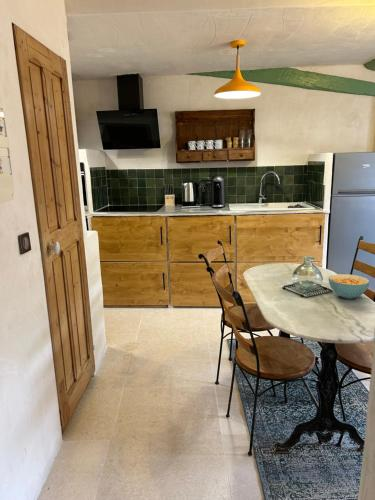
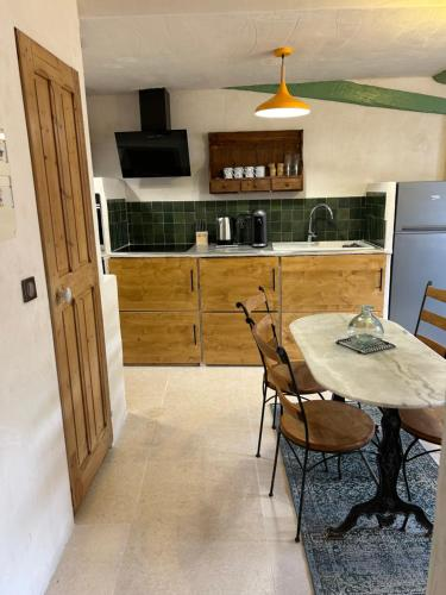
- cereal bowl [328,273,371,300]
